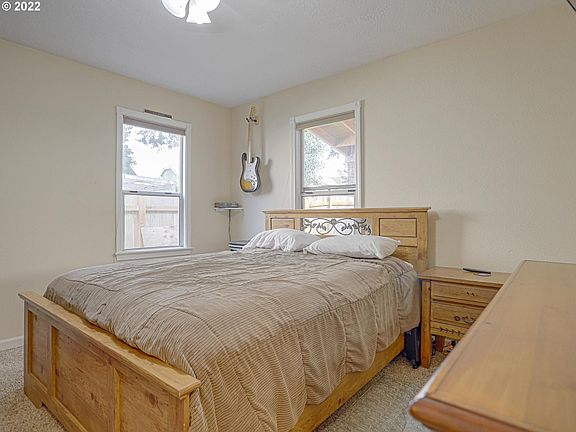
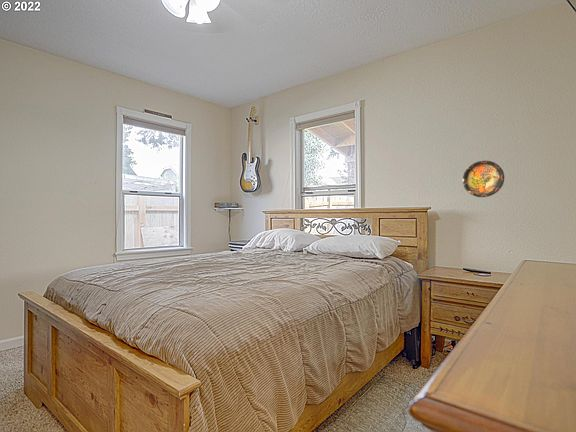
+ decorative plate [462,160,505,198]
